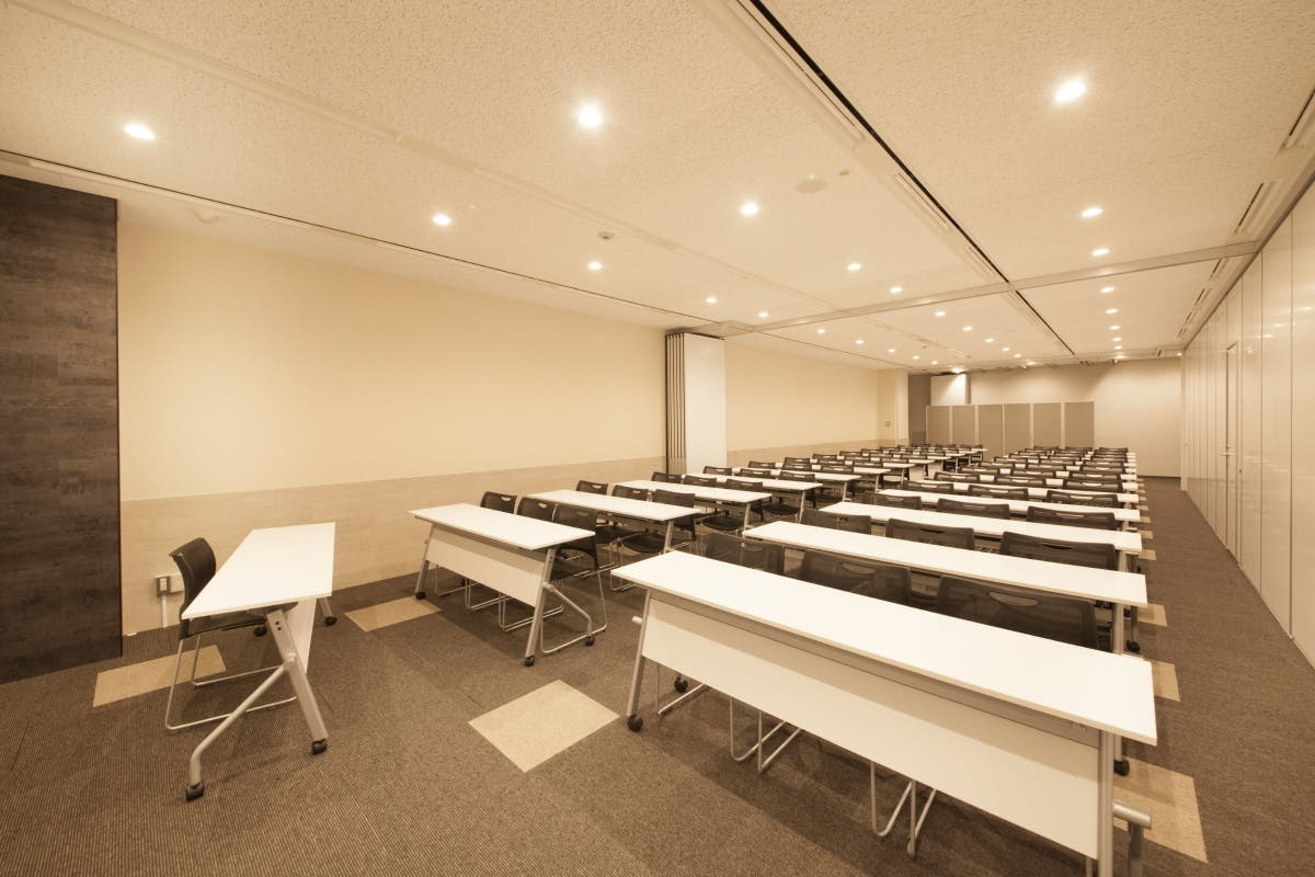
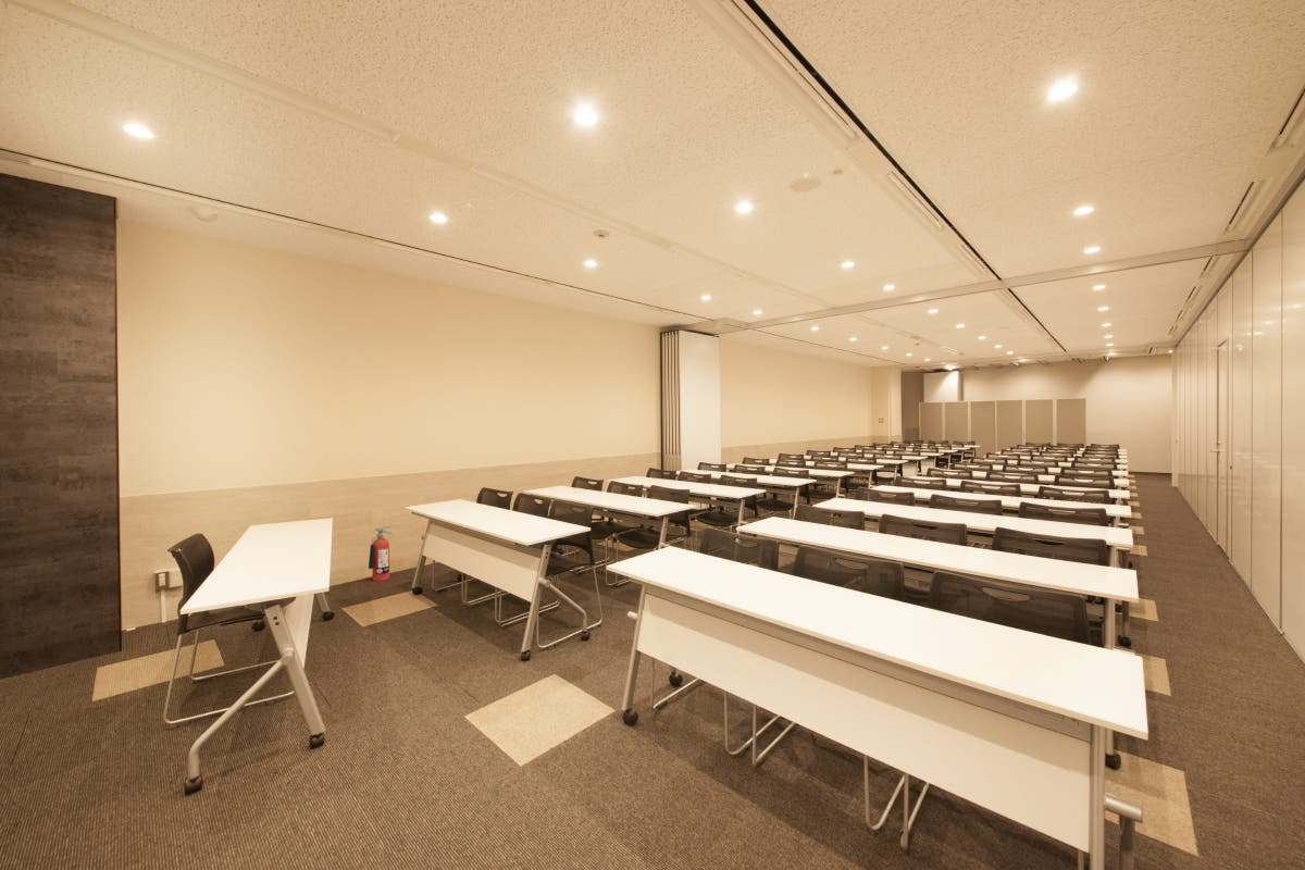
+ fire extinguisher [368,525,394,582]
